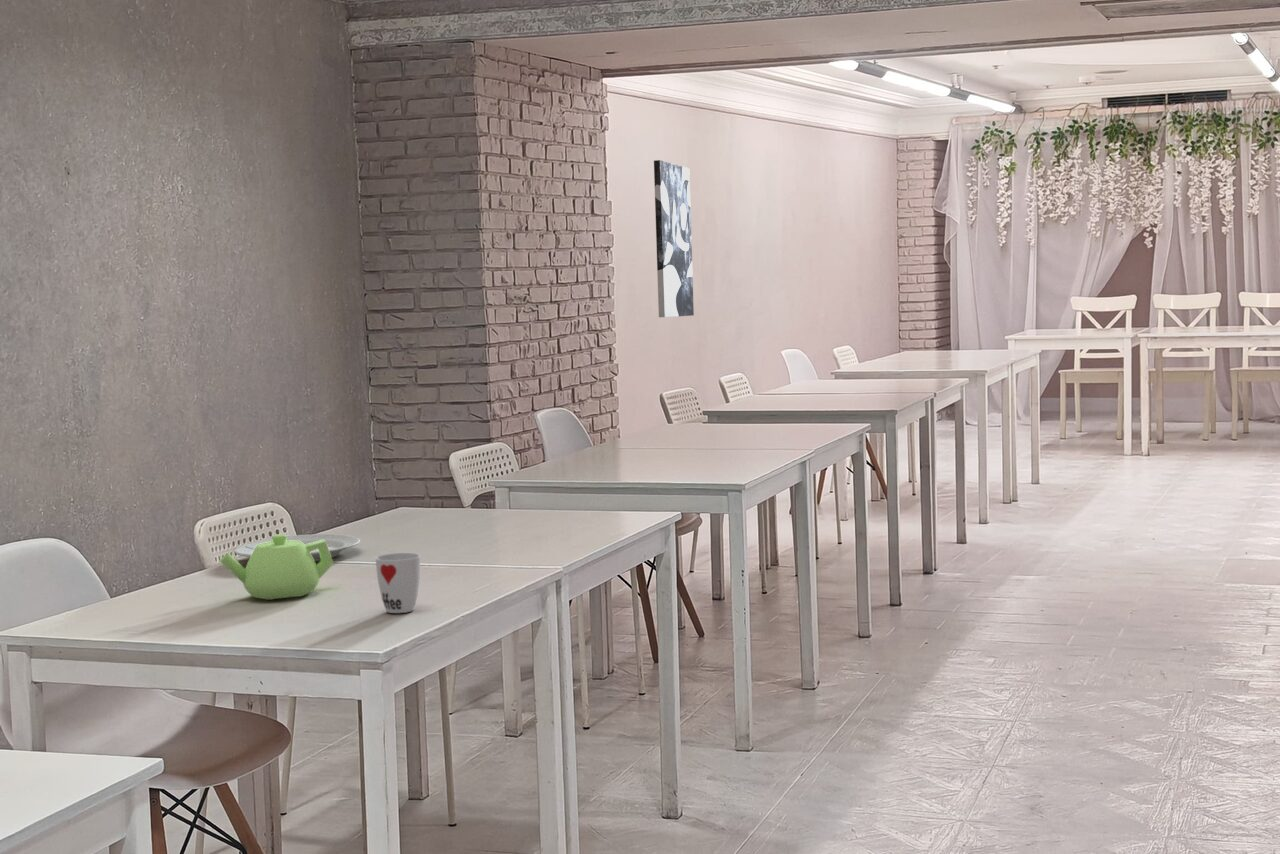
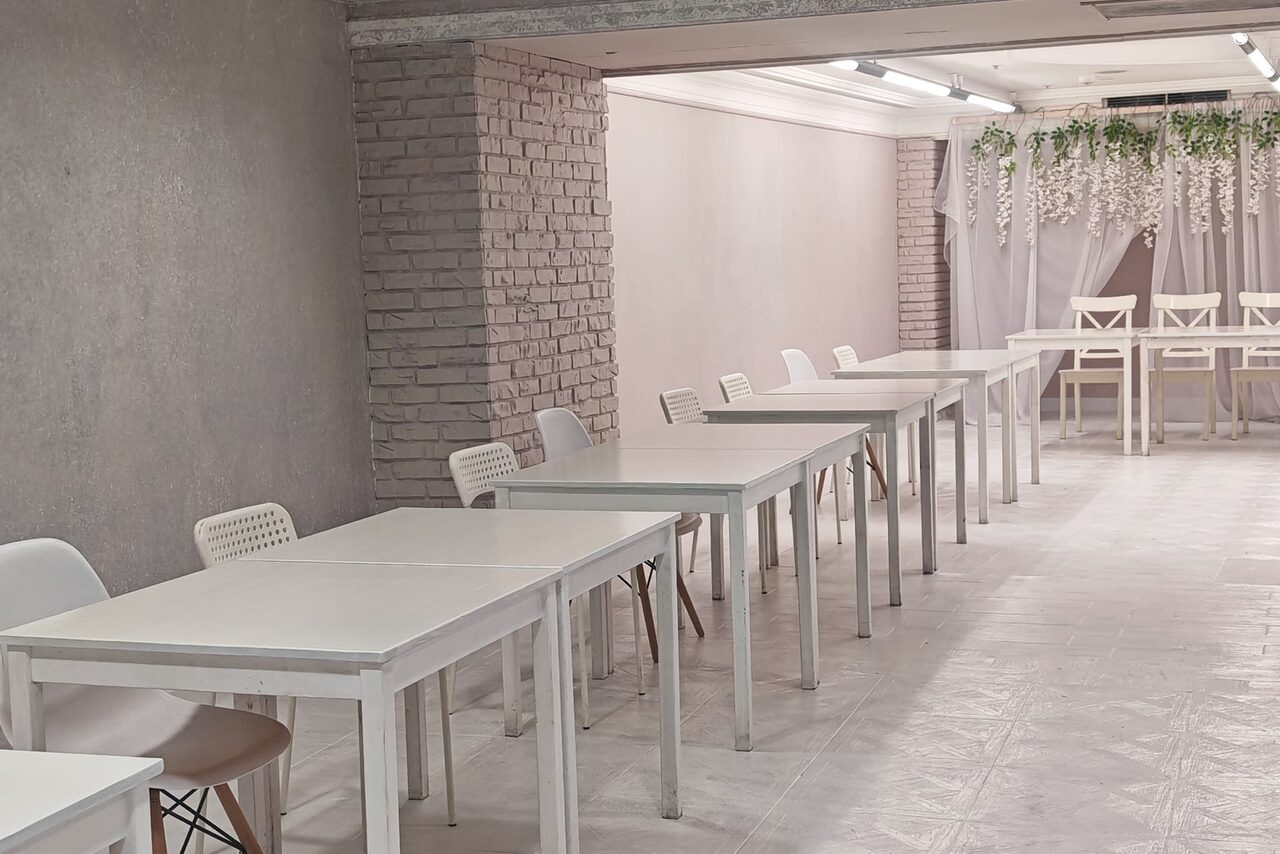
- cup [374,552,421,614]
- wall art [653,159,695,318]
- chinaware [234,533,361,562]
- teapot [219,533,335,601]
